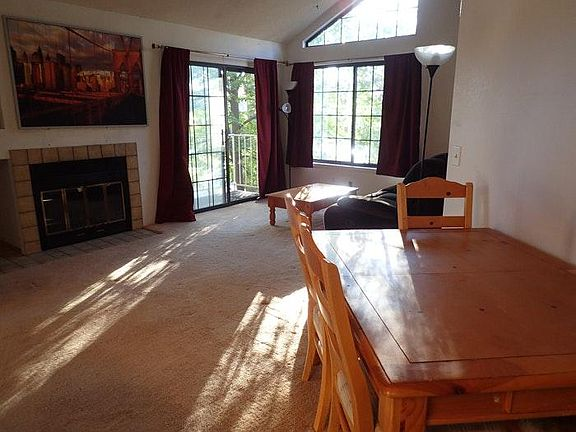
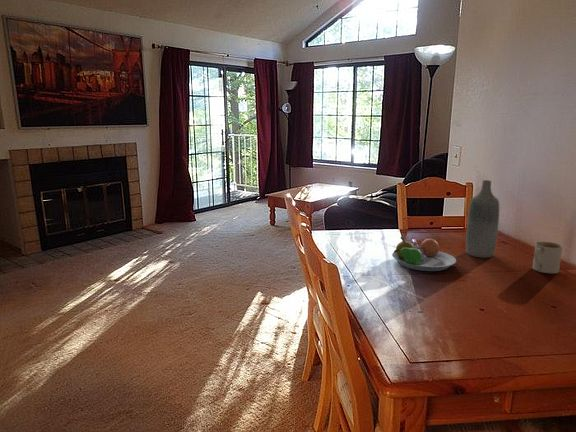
+ bottle [465,179,500,259]
+ fruit bowl [391,236,457,272]
+ mug [532,241,564,274]
